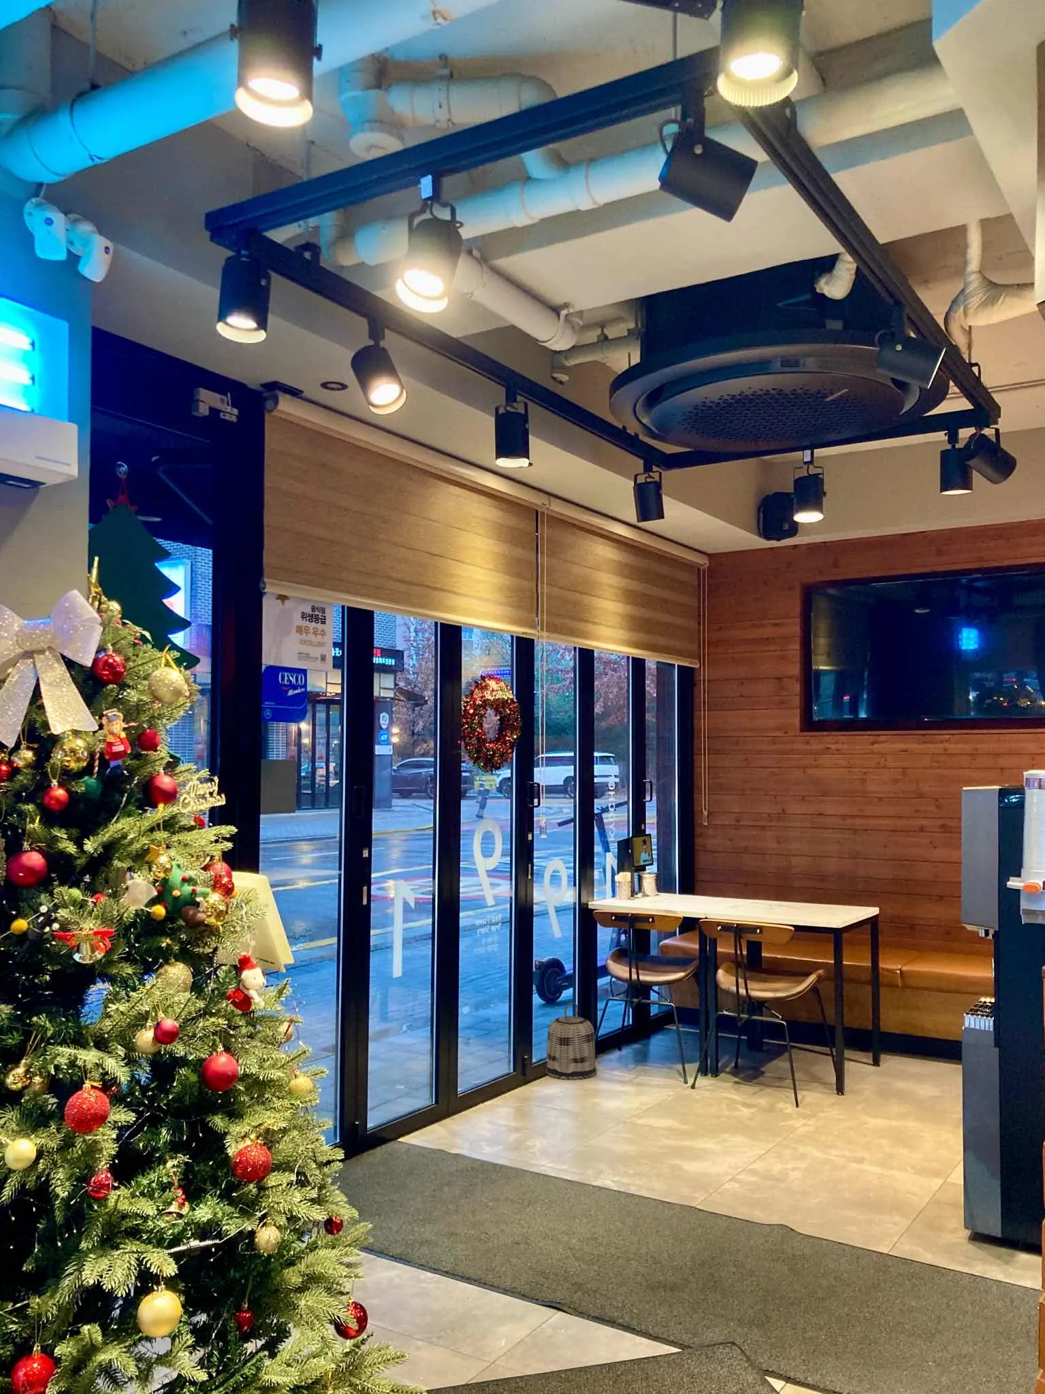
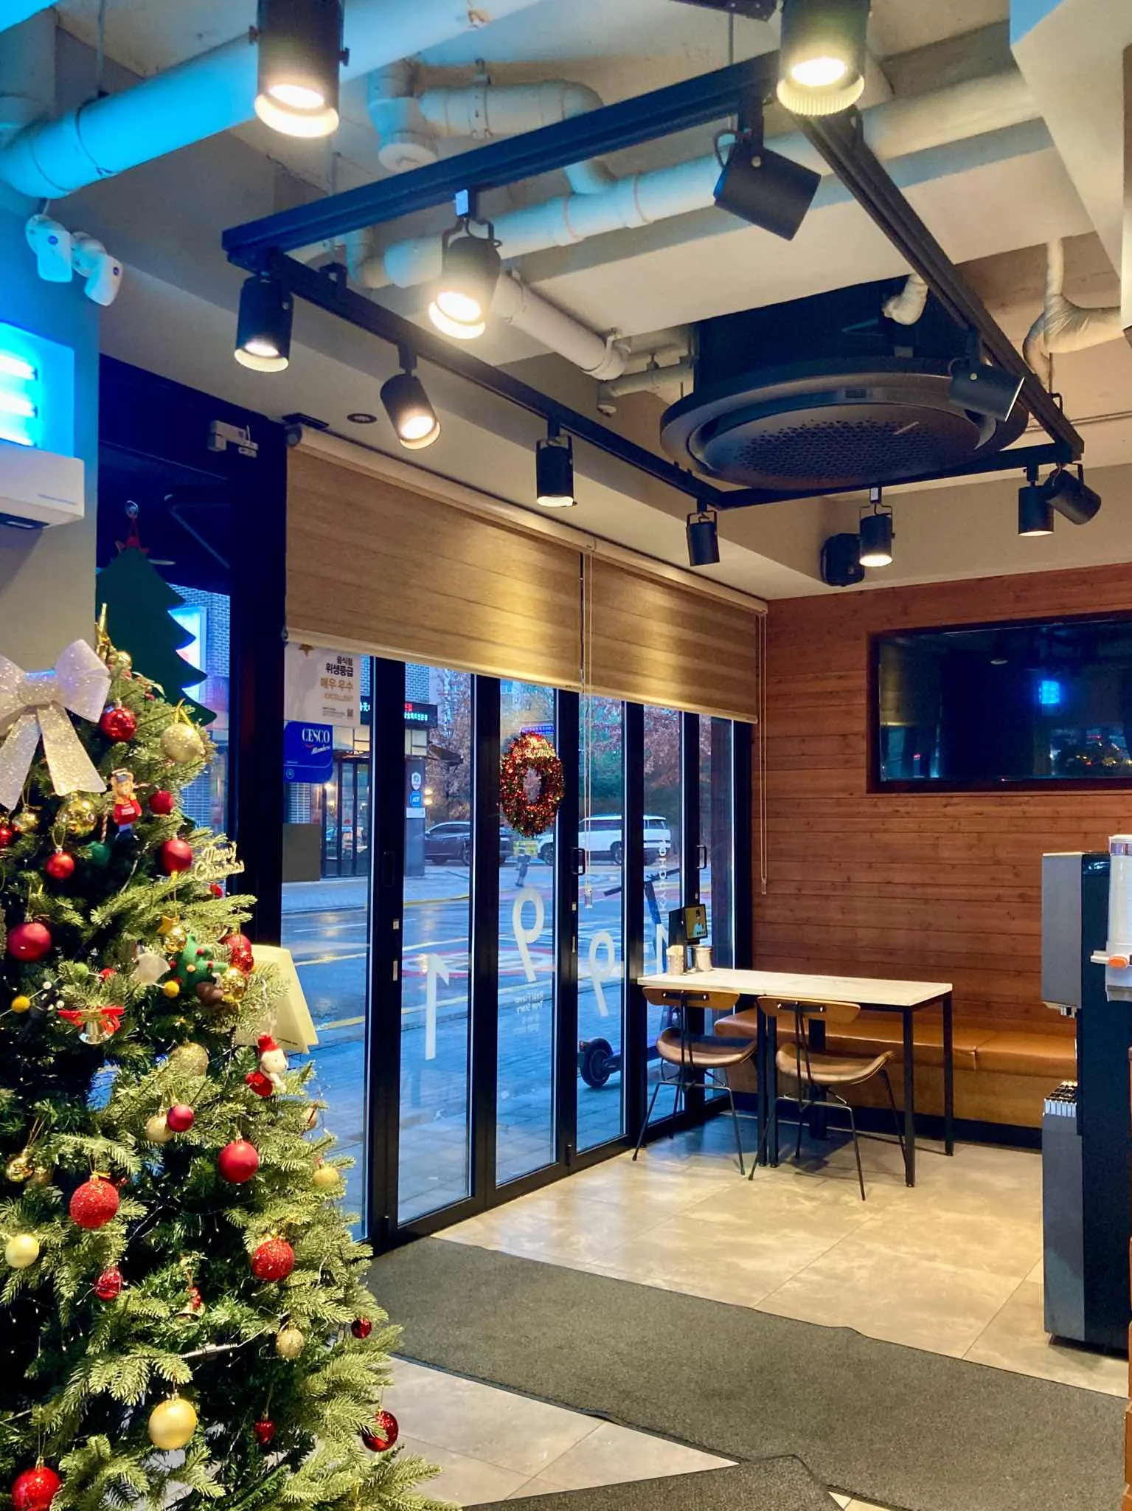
- basket [546,1002,597,1081]
